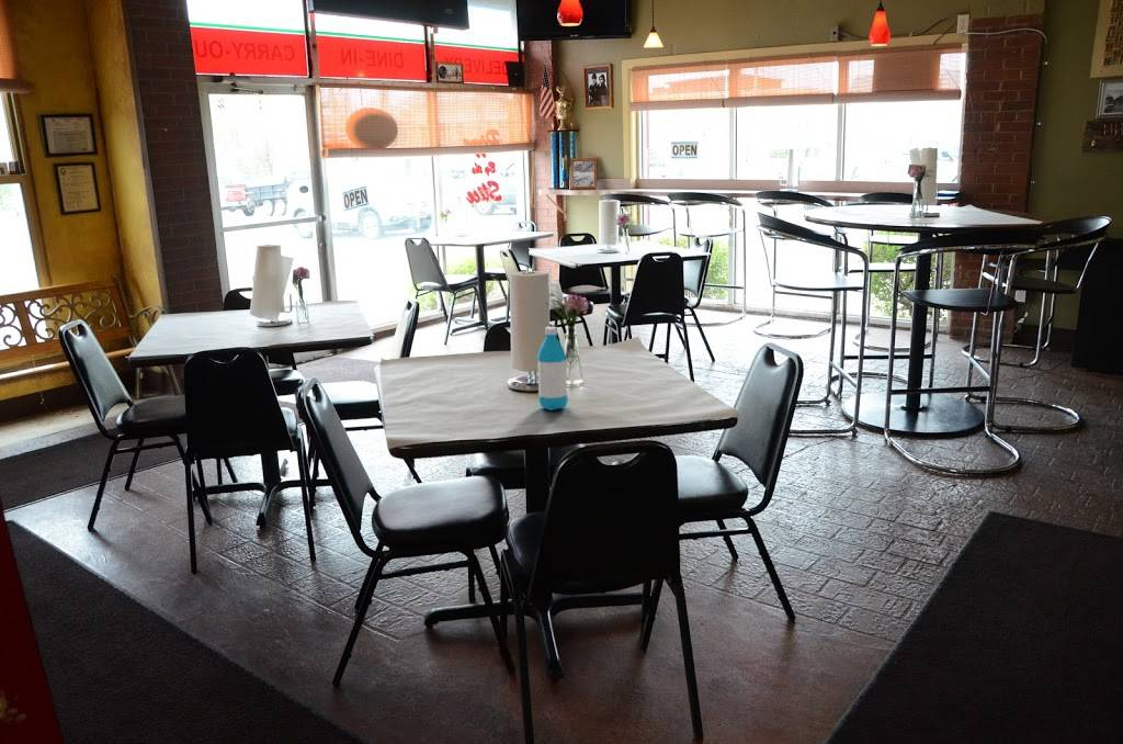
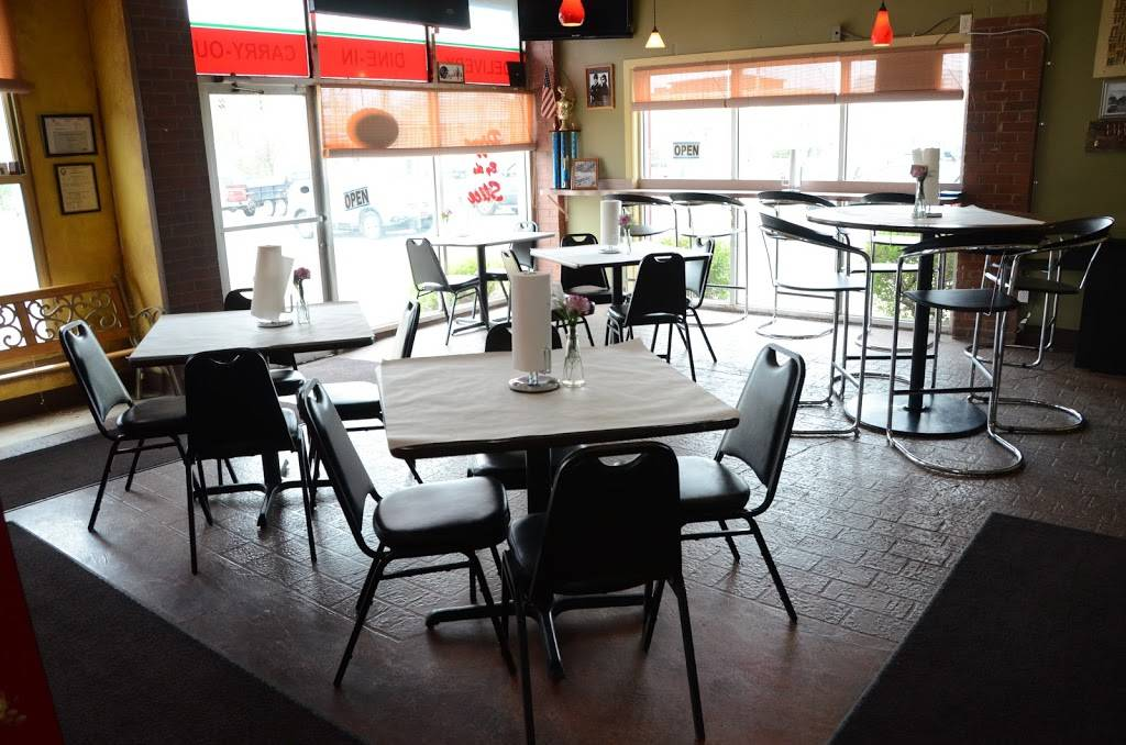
- water bottle [536,326,569,412]
